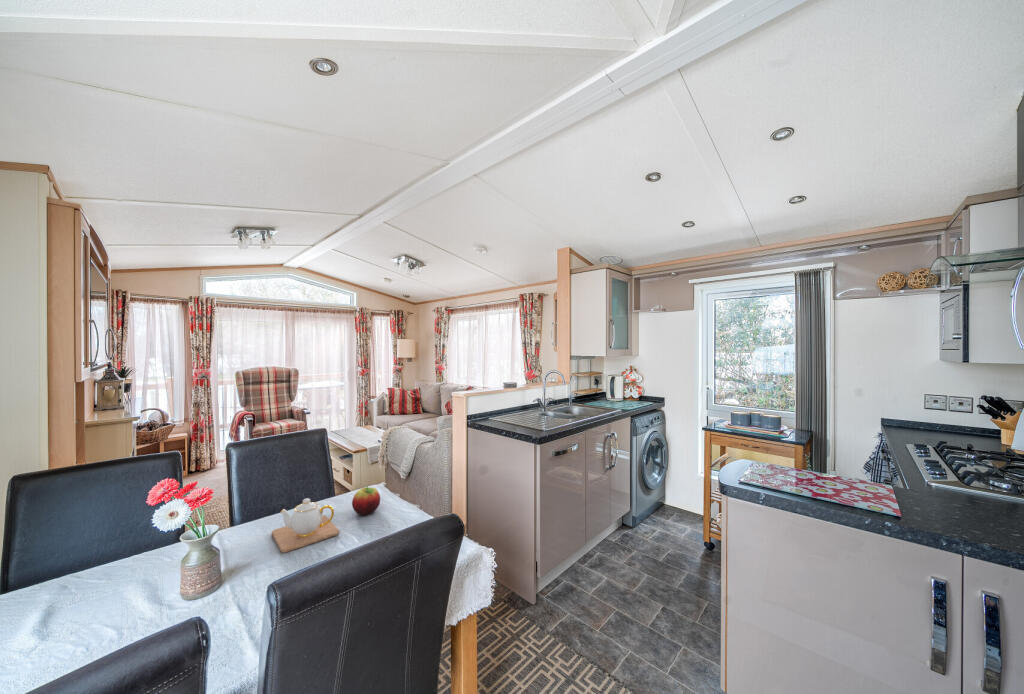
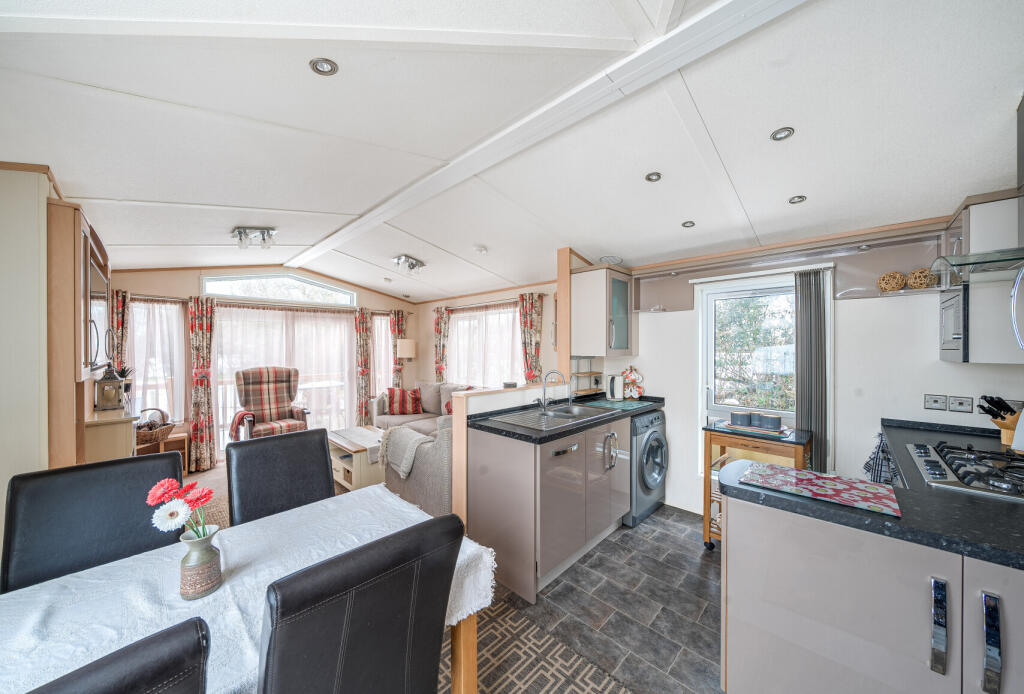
- fruit [351,486,381,516]
- teapot [271,497,340,554]
